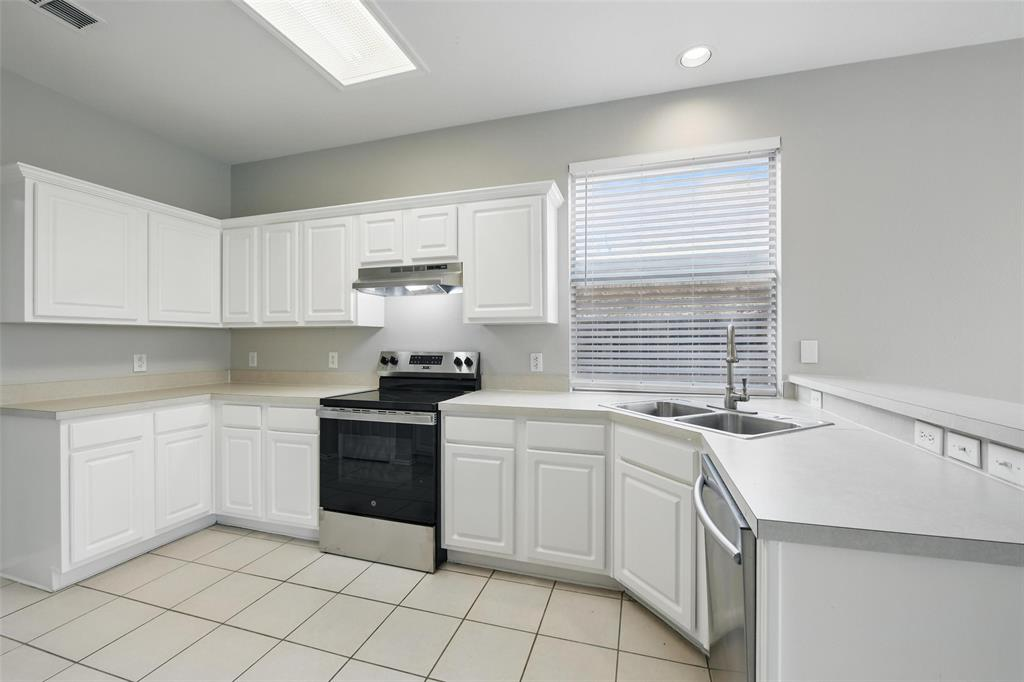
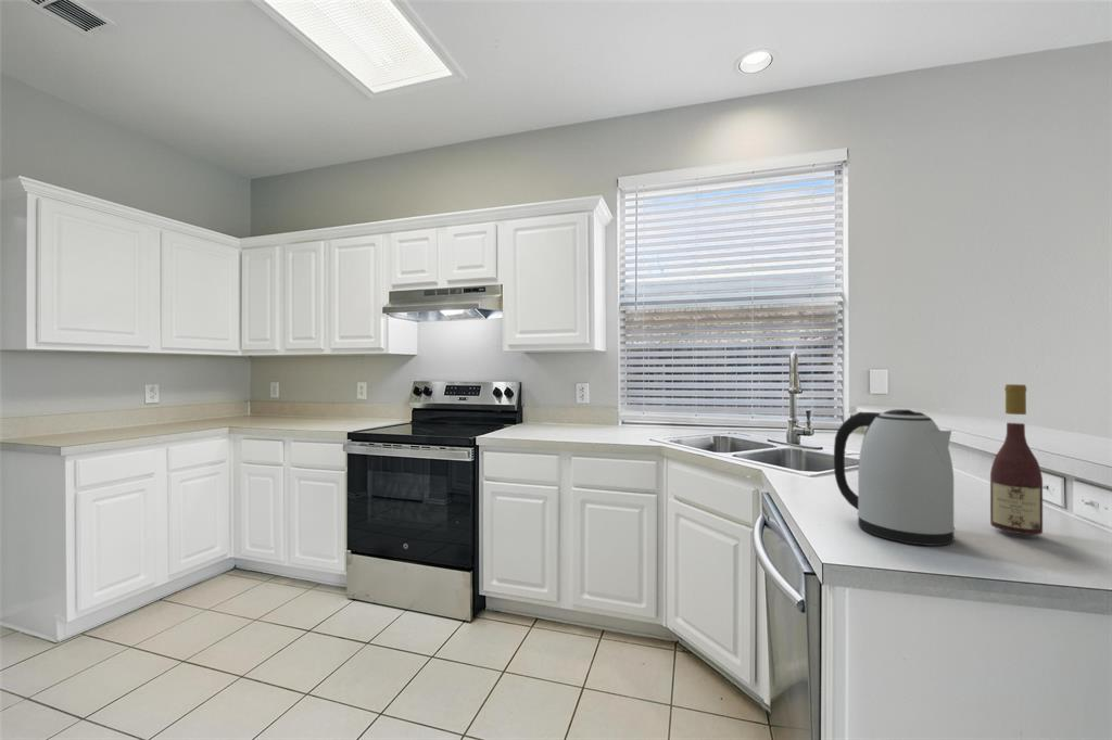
+ wine bottle [989,383,1044,536]
+ kettle [833,409,956,547]
